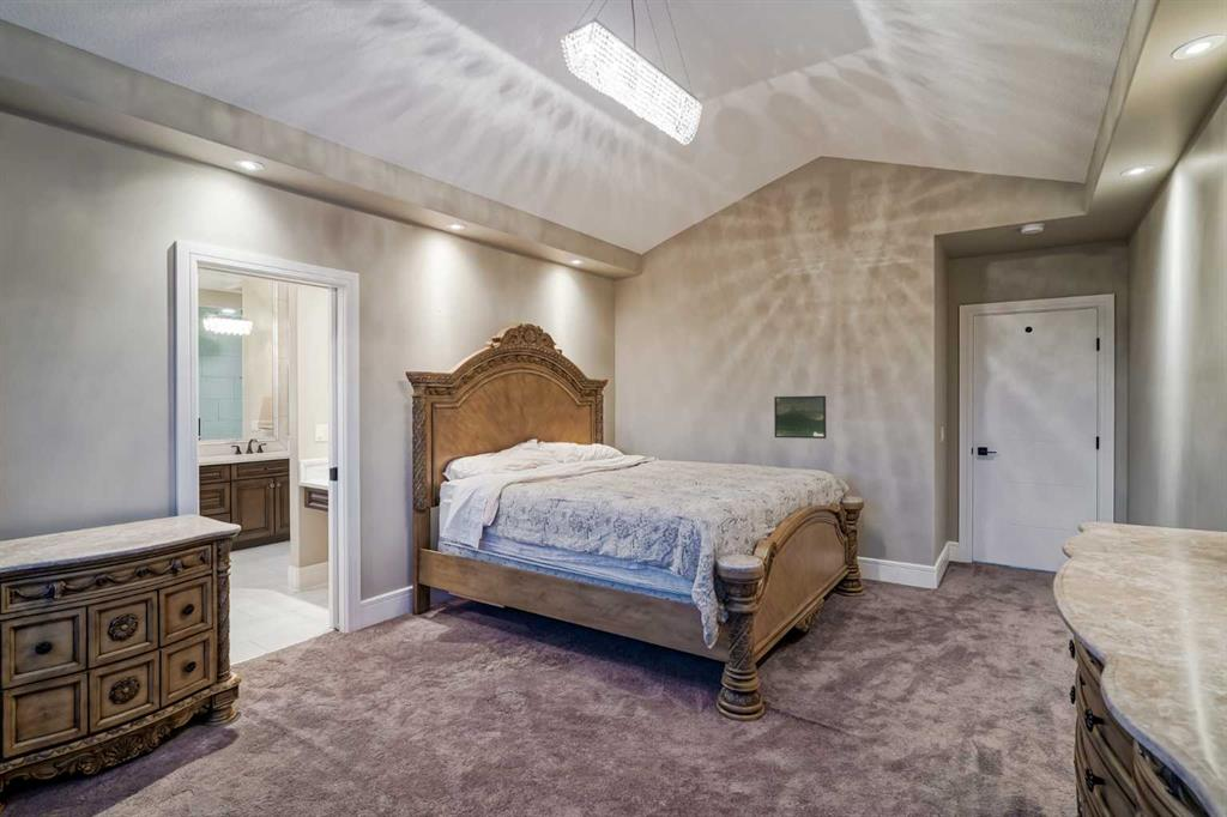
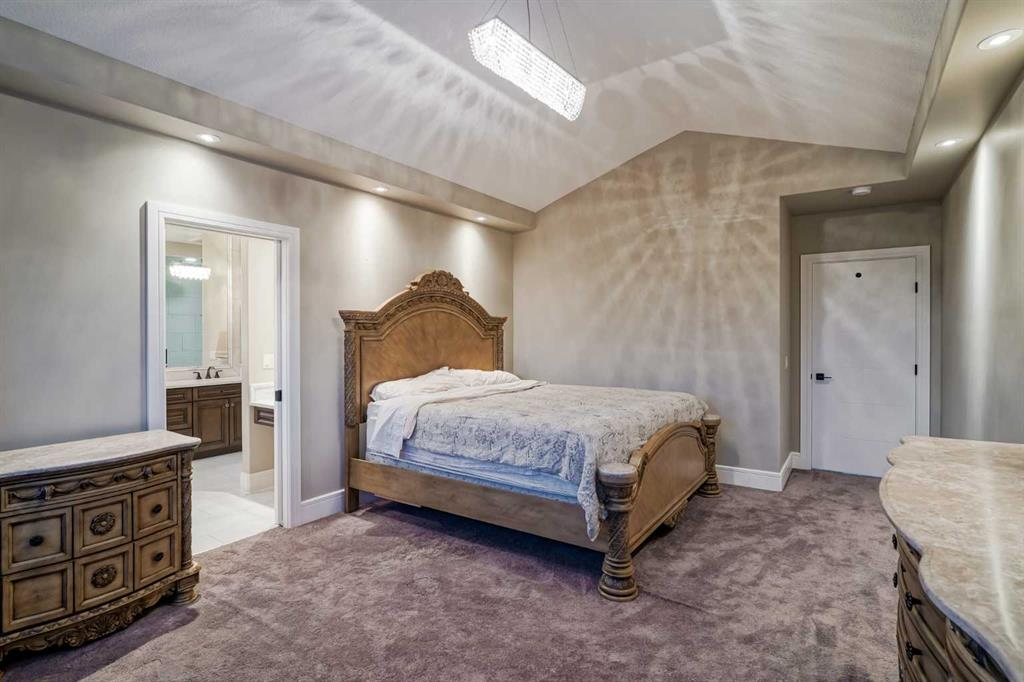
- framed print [773,394,827,440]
